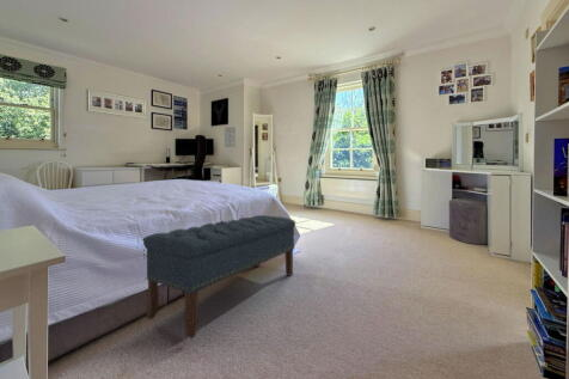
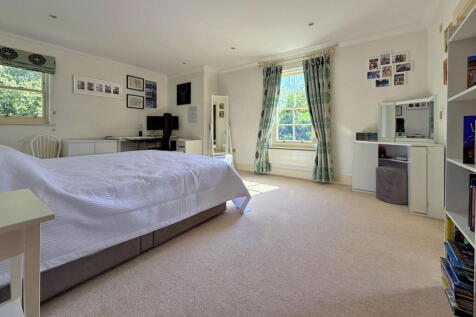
- bench [141,214,296,340]
